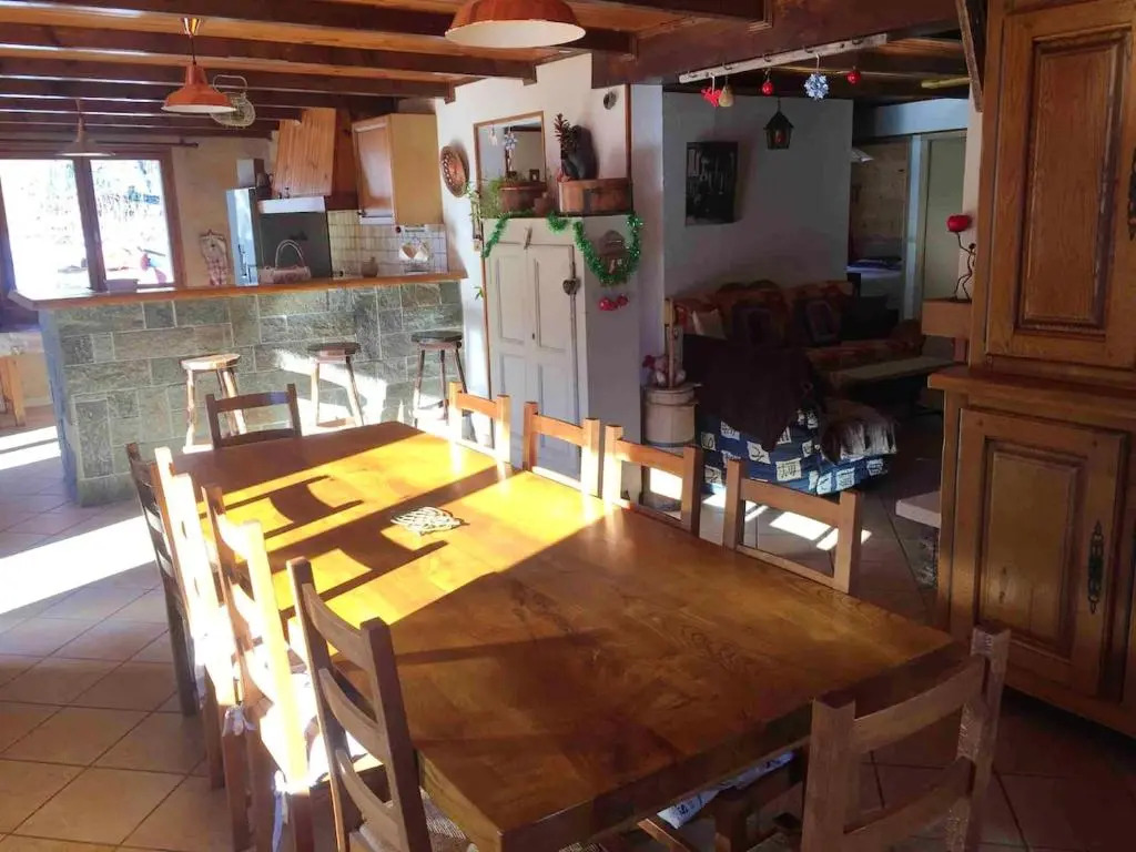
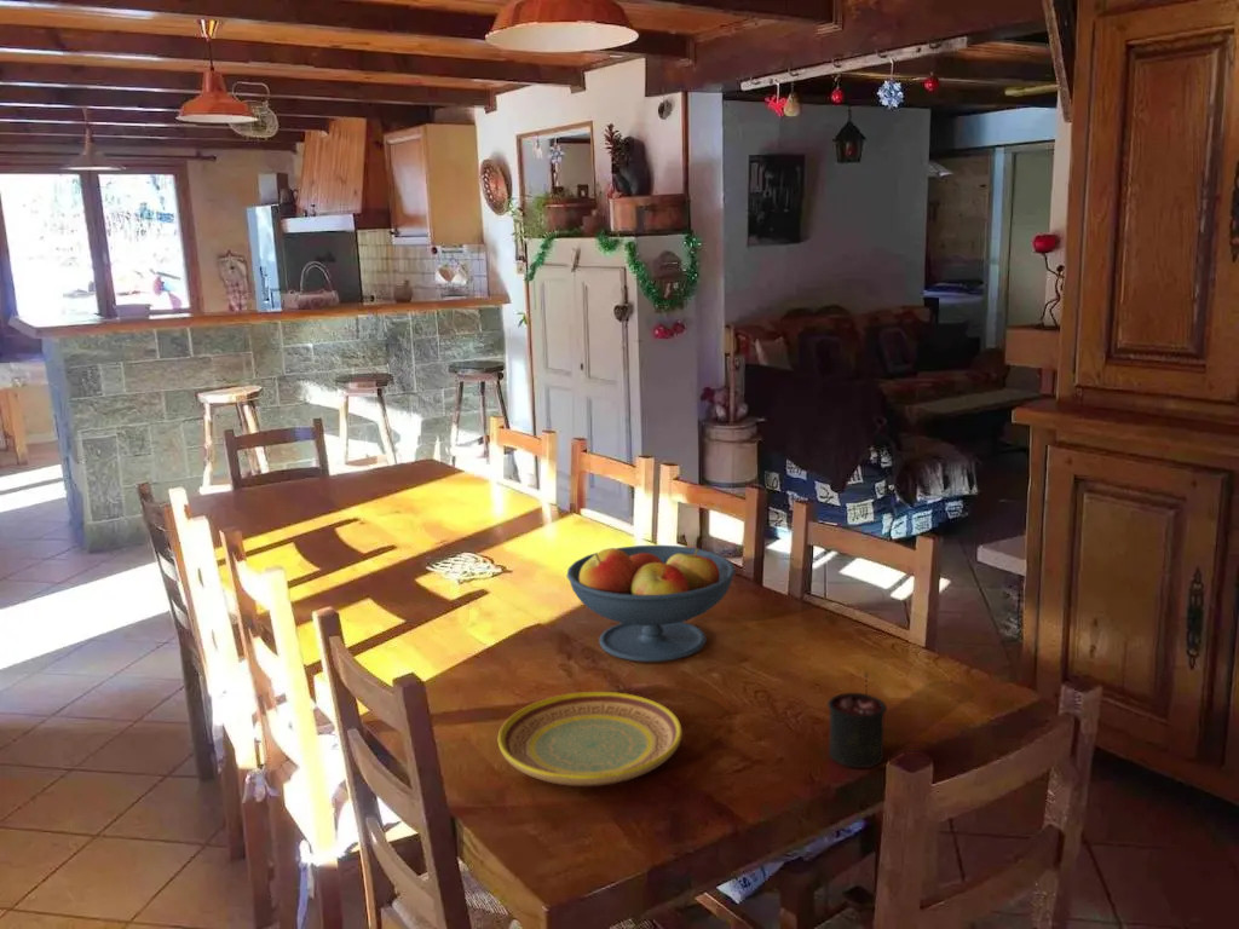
+ plate [497,691,684,787]
+ fruit bowl [566,544,737,663]
+ candle [826,673,888,769]
